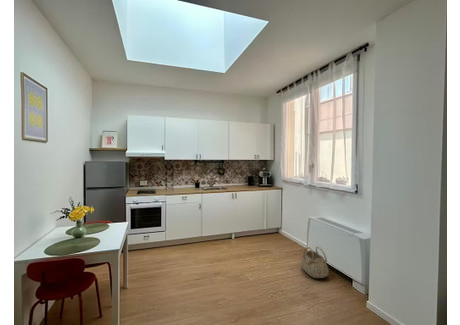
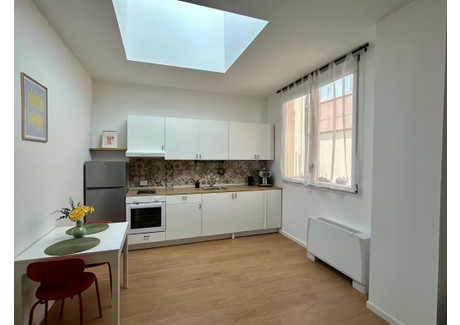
- basket [300,245,330,279]
